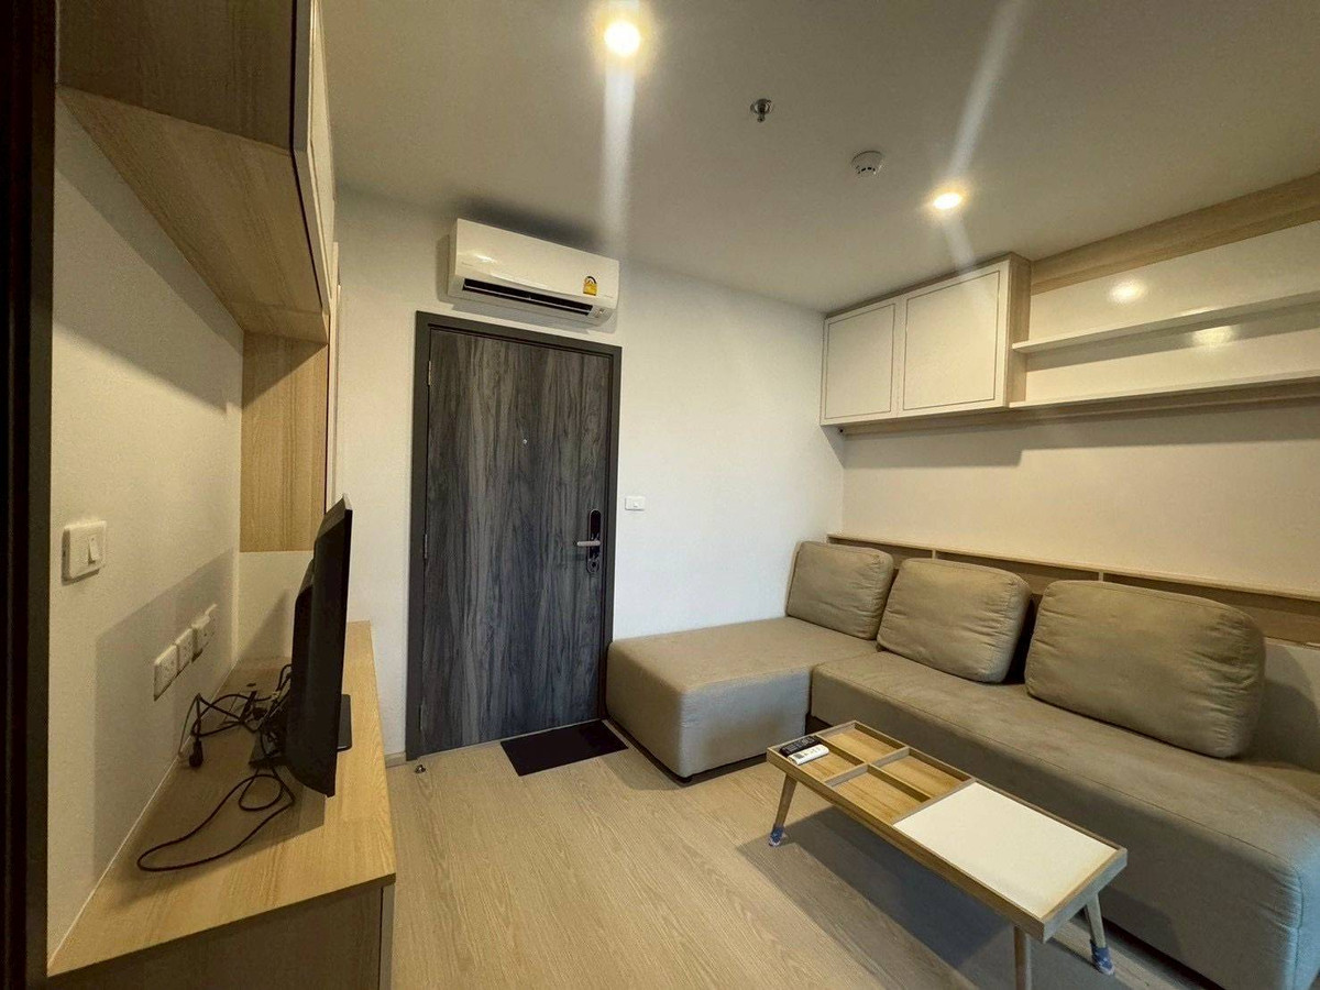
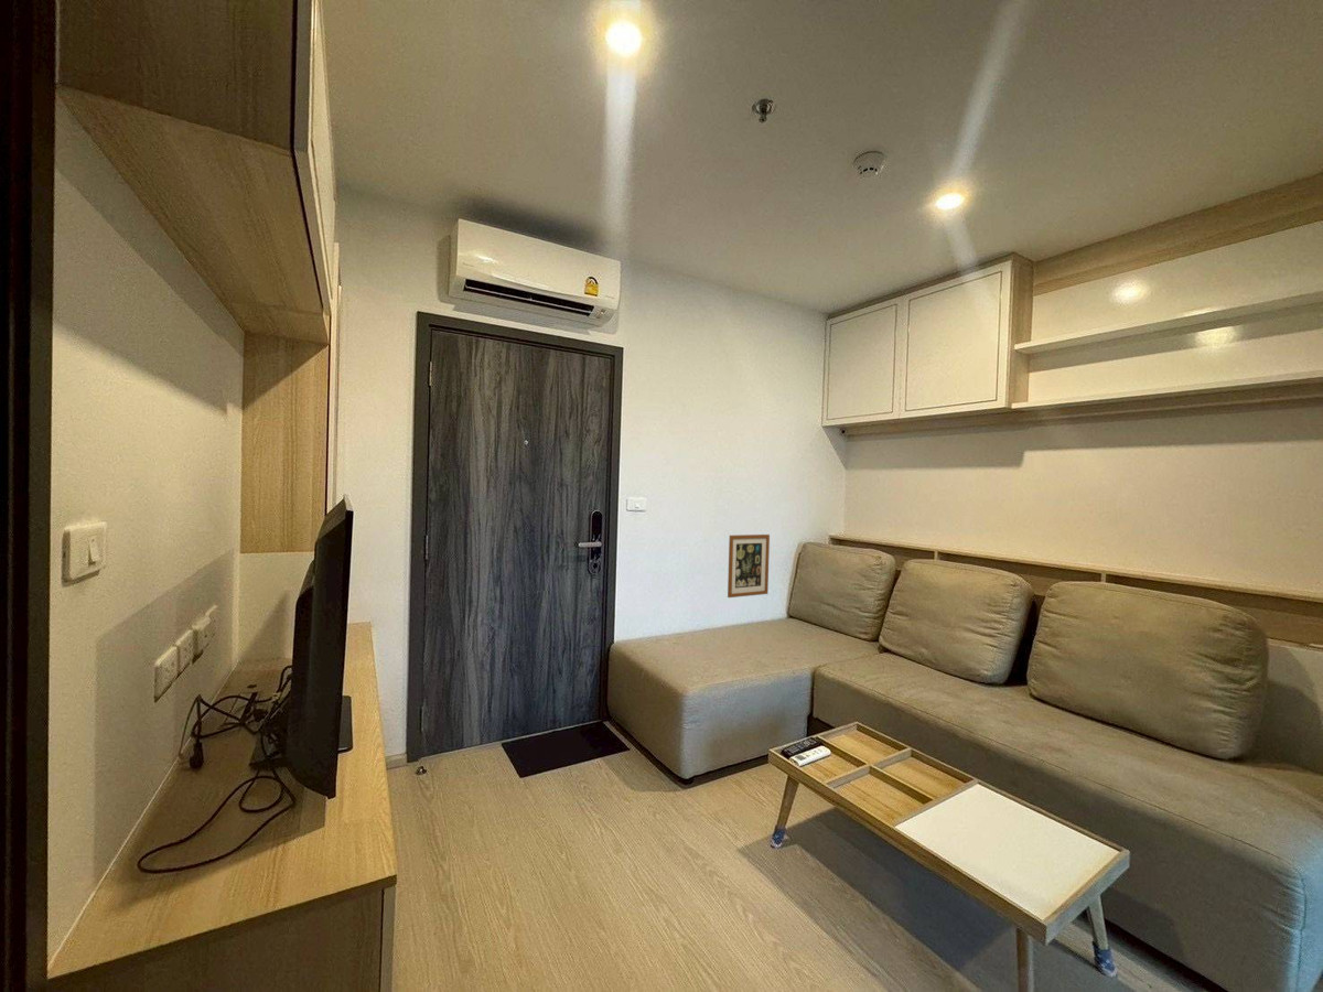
+ wall art [727,533,771,599]
